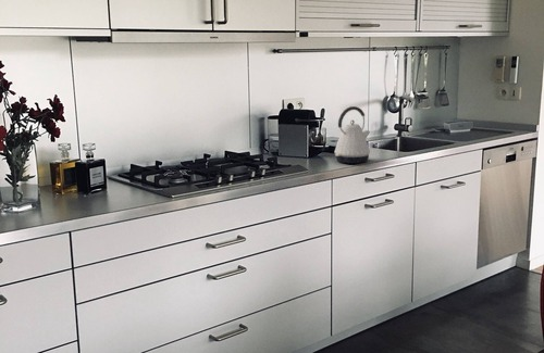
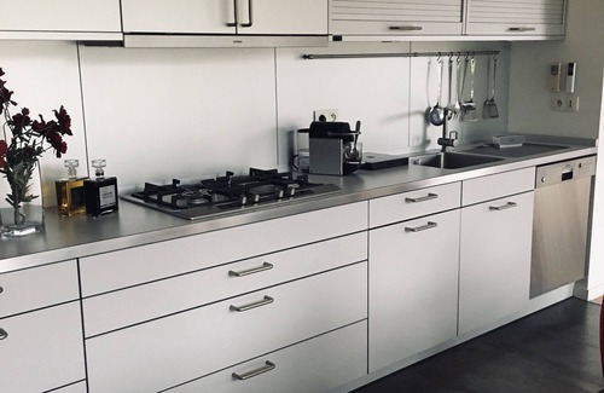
- kettle [334,105,371,165]
